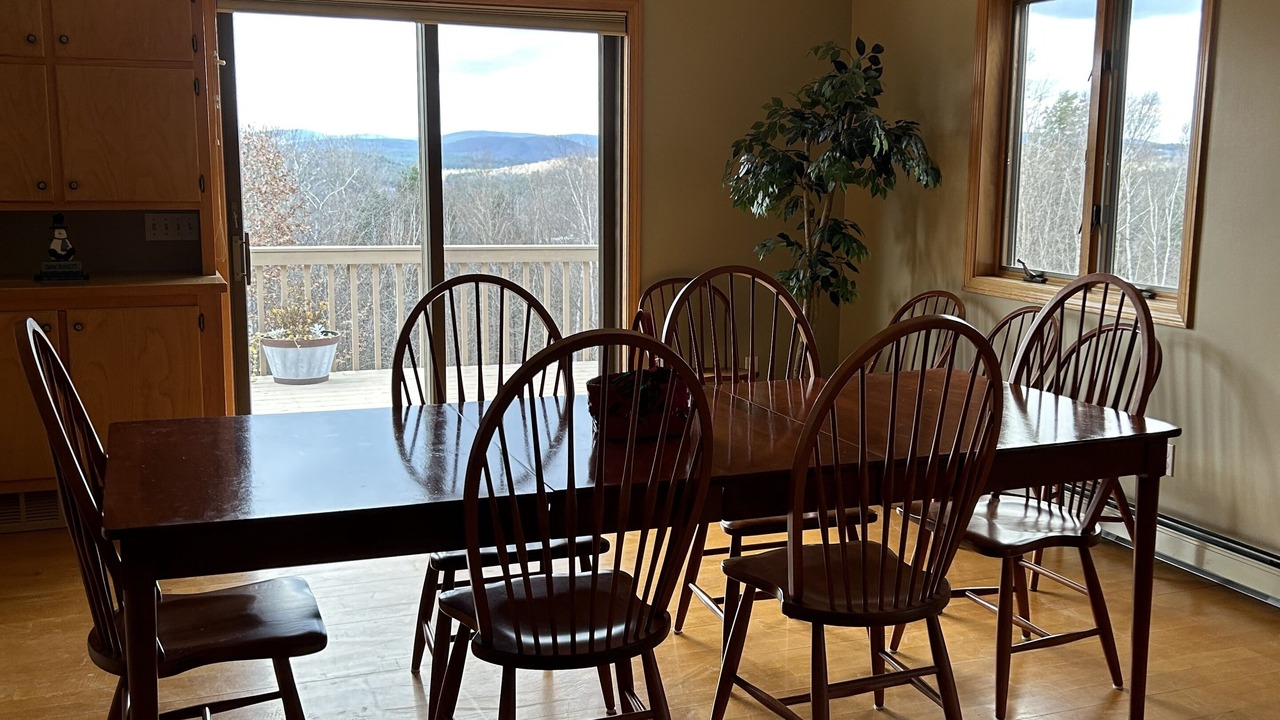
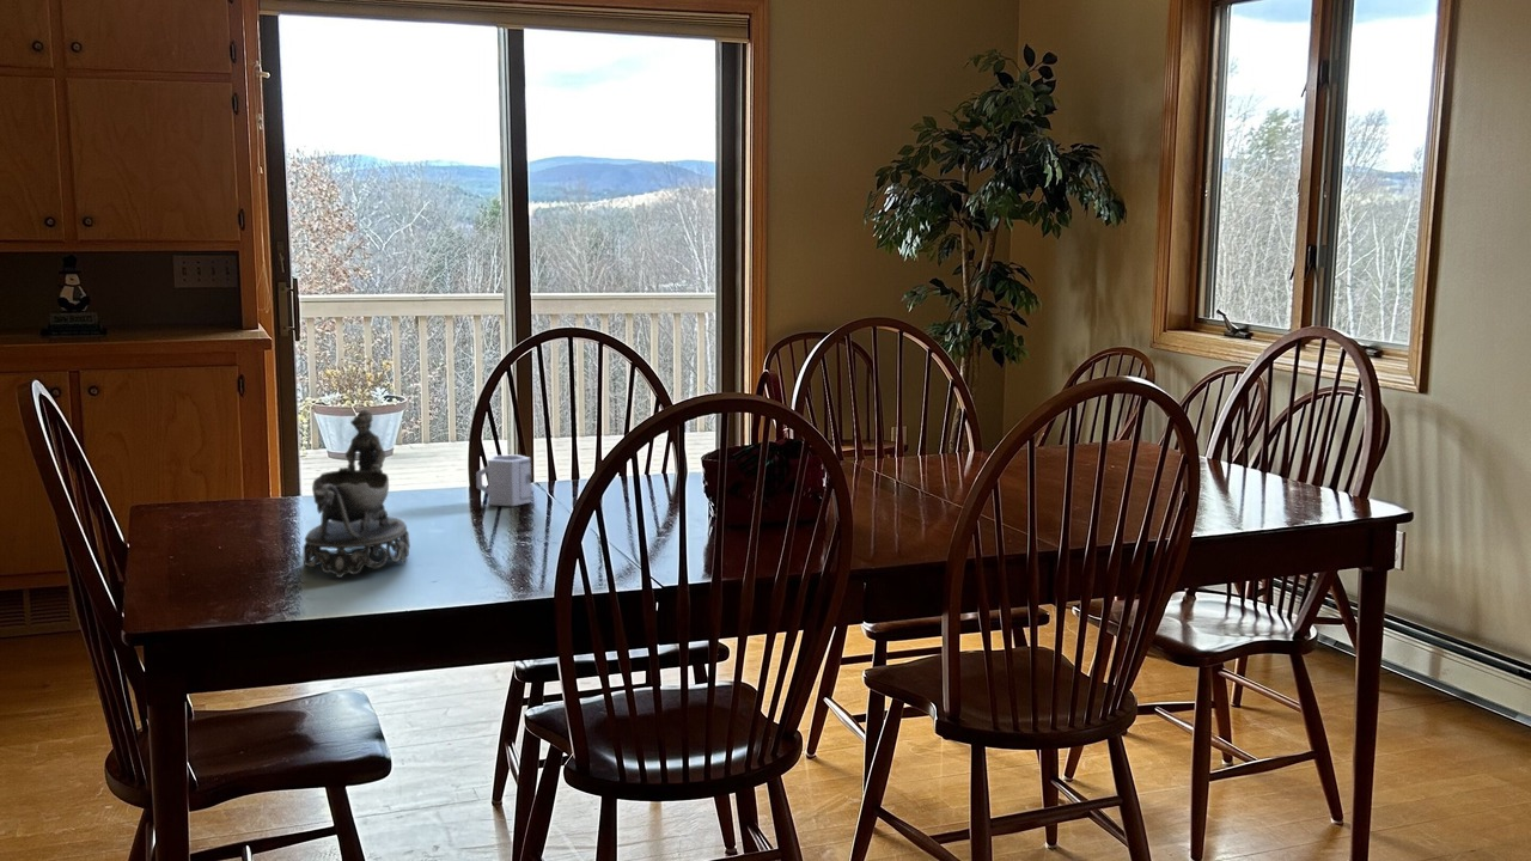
+ decorative bowl [303,408,411,579]
+ cup [475,453,532,507]
